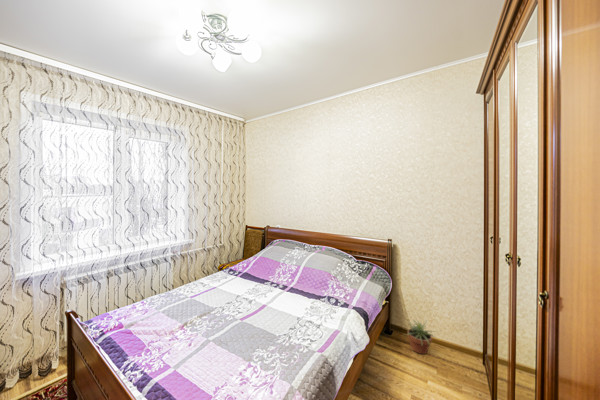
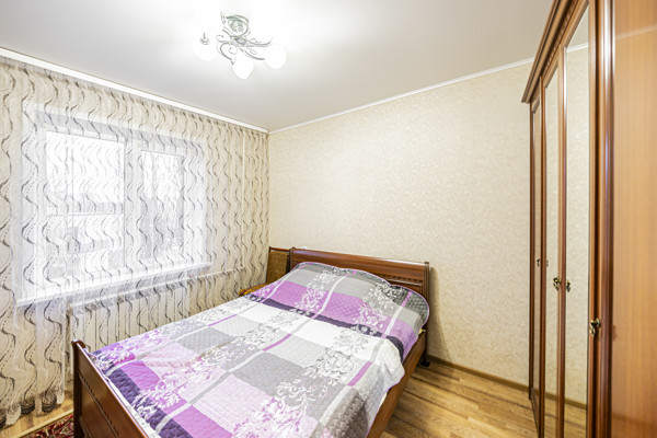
- potted plant [403,319,439,355]
